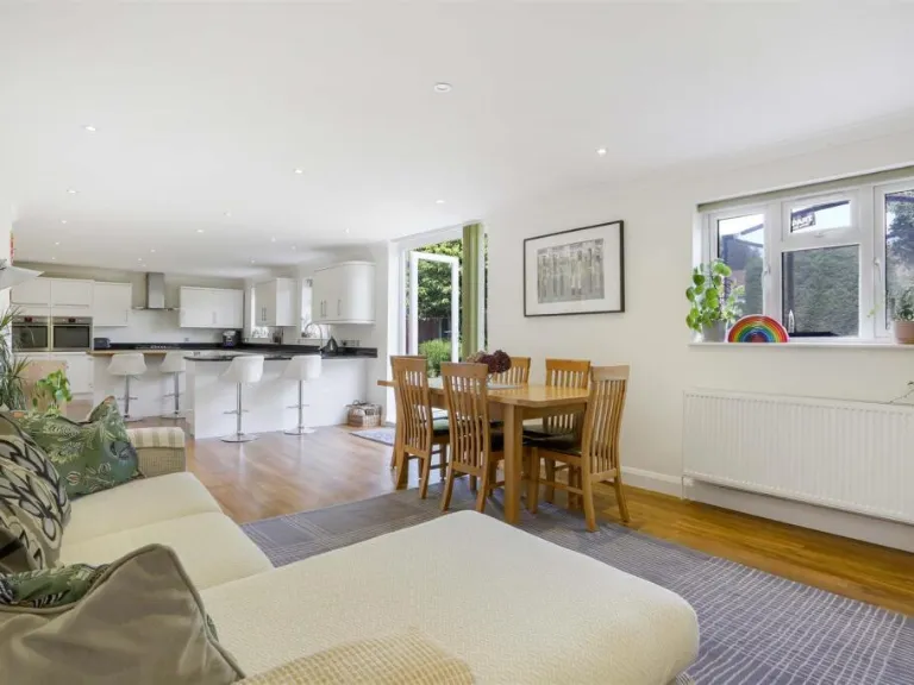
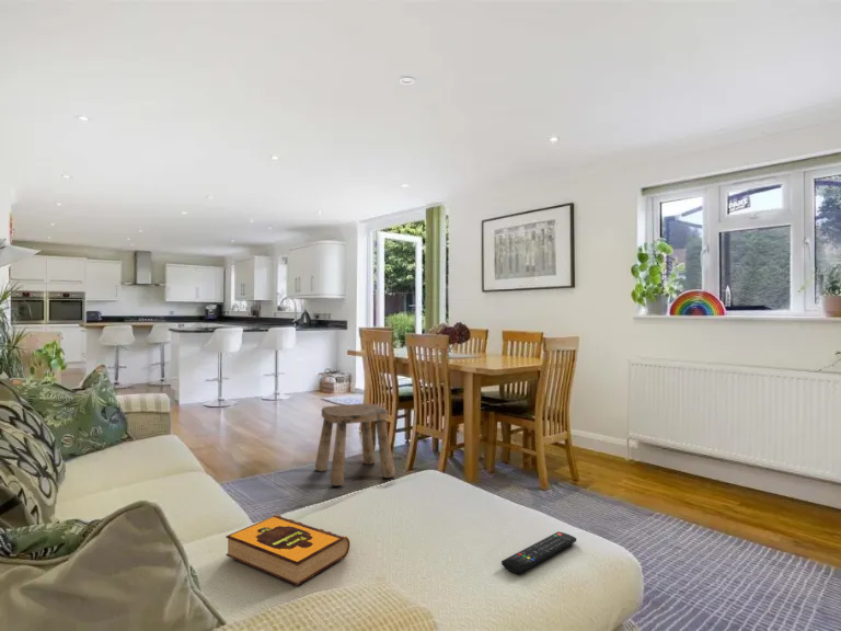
+ remote control [500,530,577,574]
+ hardback book [224,514,352,587]
+ stool [314,402,396,486]
